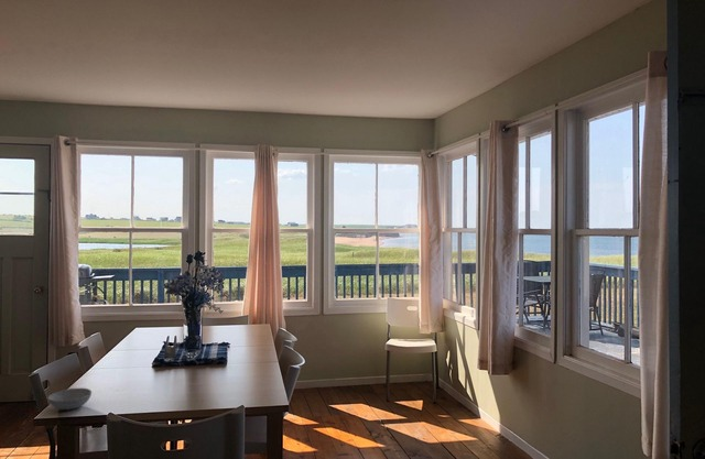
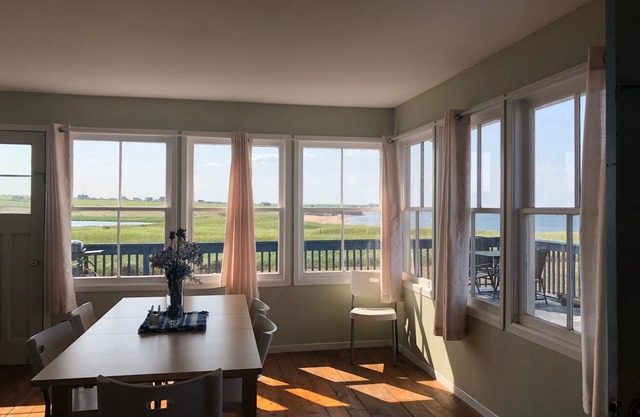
- bowl [47,387,93,411]
